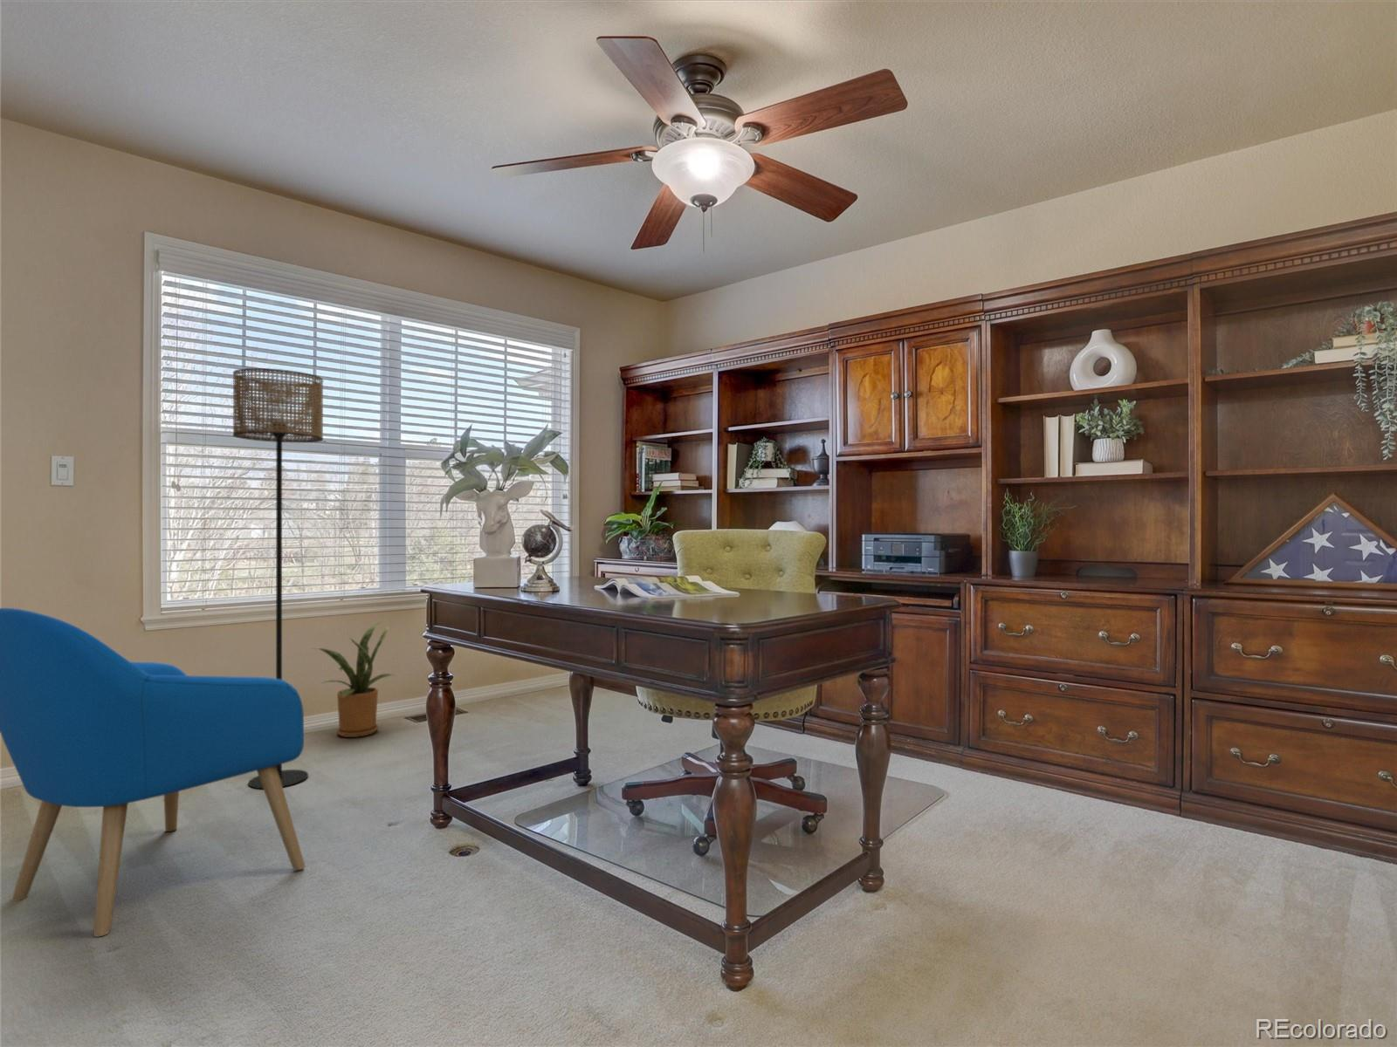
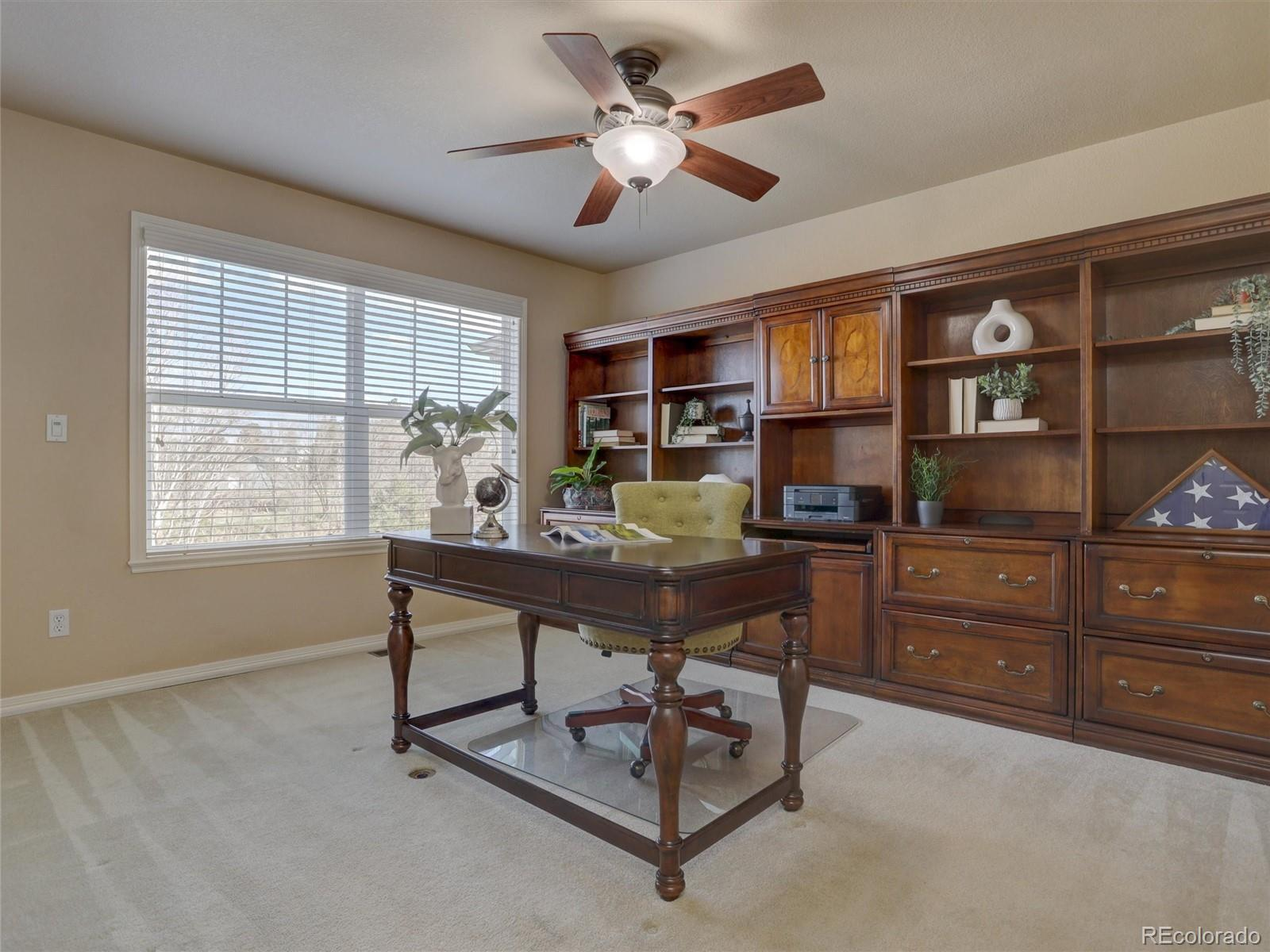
- armchair [0,607,307,938]
- floor lamp [232,367,323,790]
- house plant [311,622,397,738]
